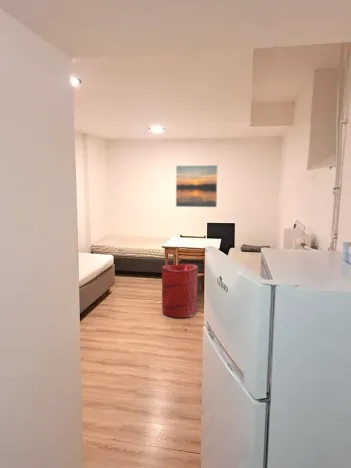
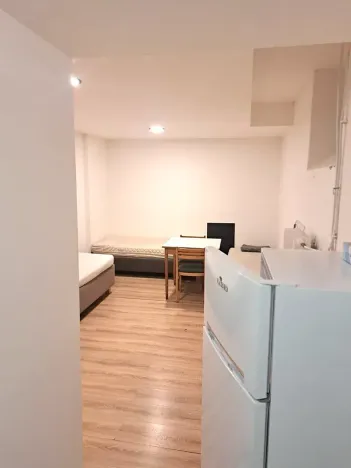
- laundry hamper [161,263,199,319]
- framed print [175,164,218,208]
